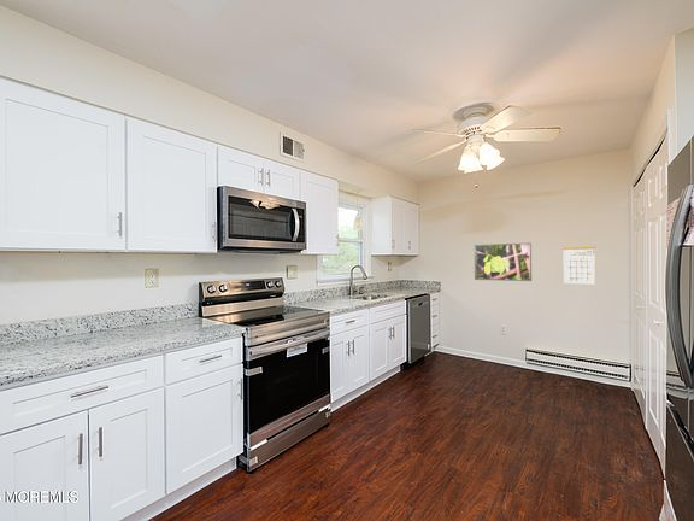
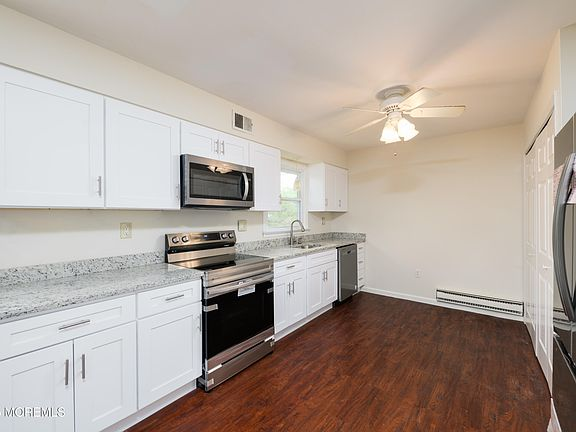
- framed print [474,241,533,282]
- calendar [563,244,596,285]
